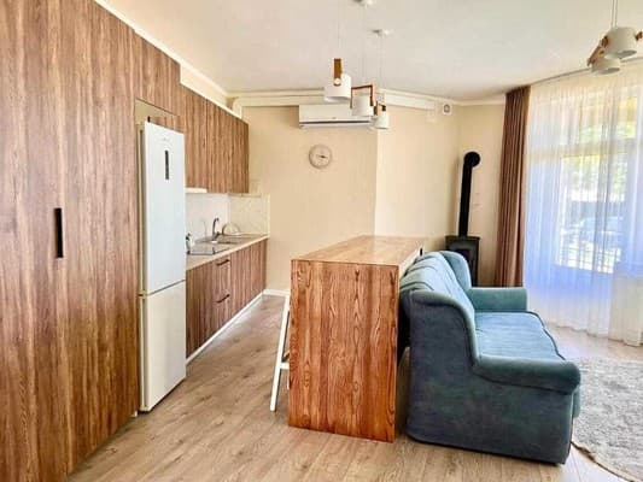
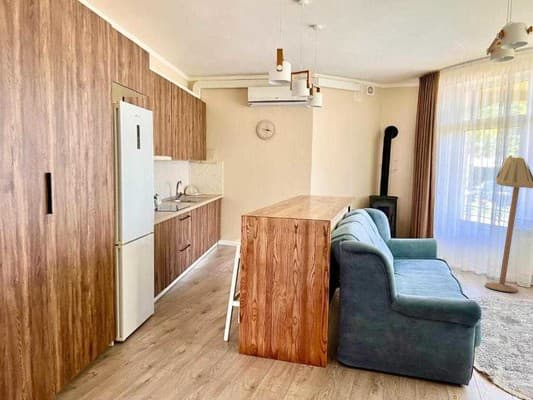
+ floor lamp [484,154,533,293]
